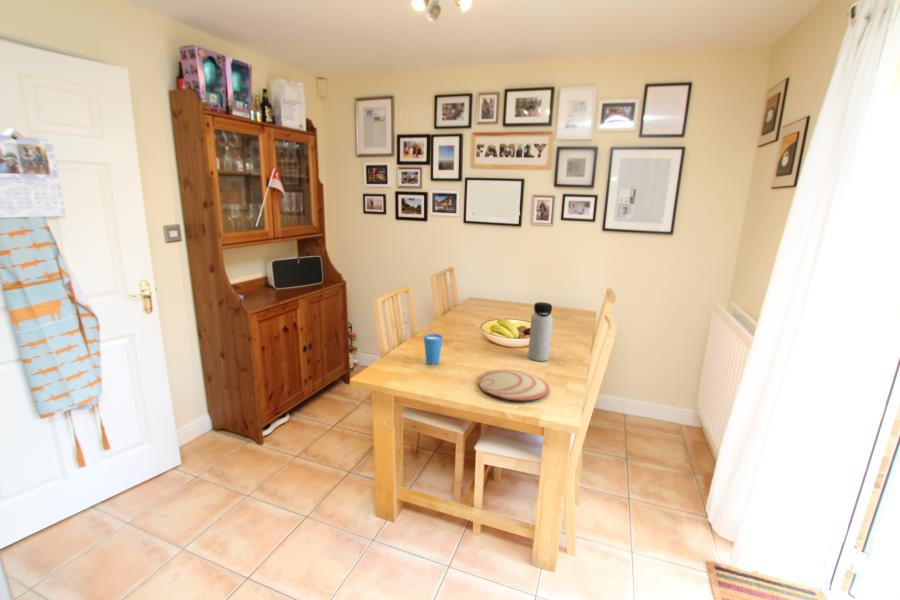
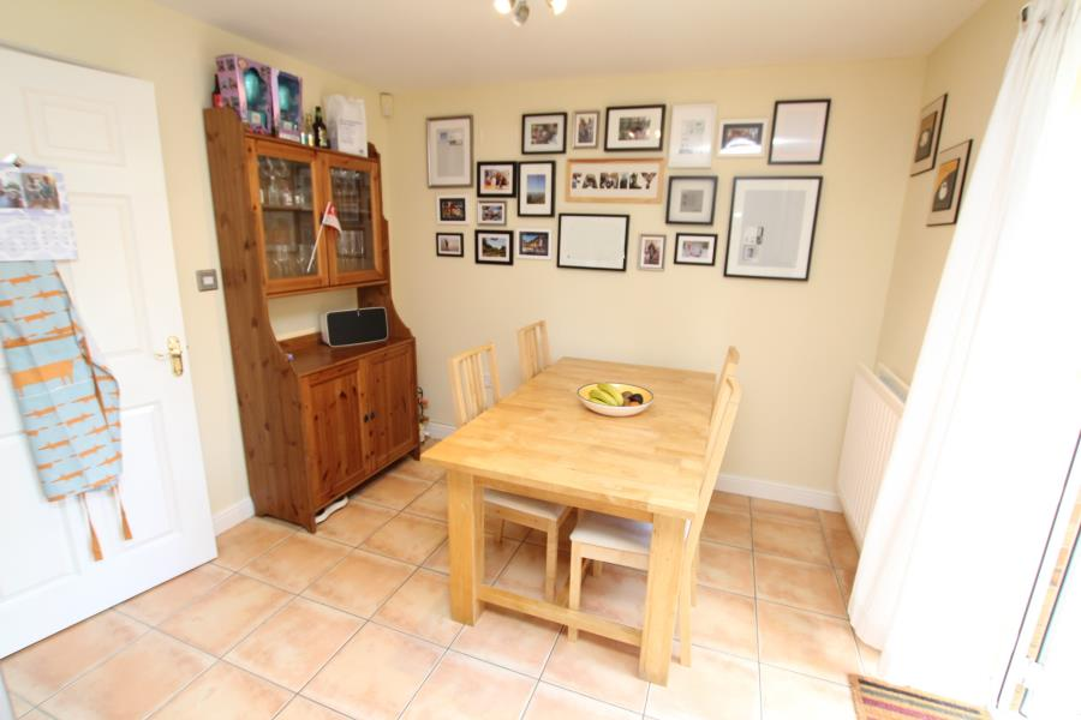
- water bottle [527,301,554,362]
- plate [477,369,551,402]
- cup [423,333,444,365]
